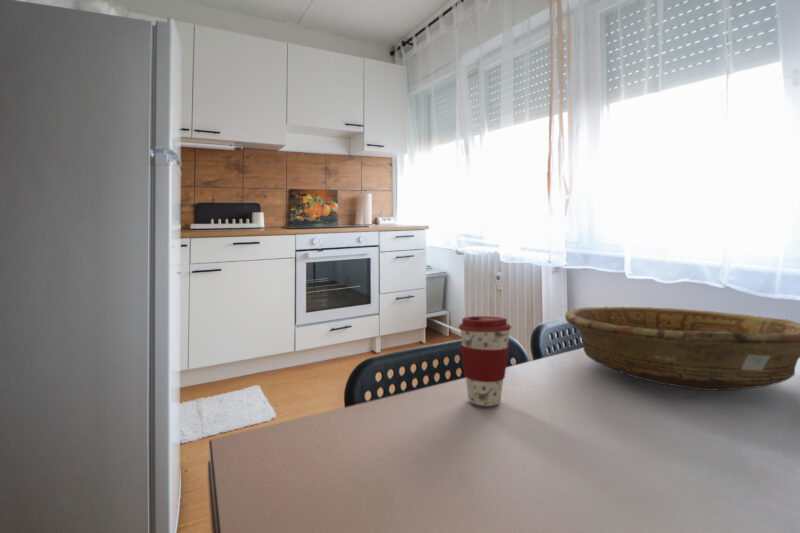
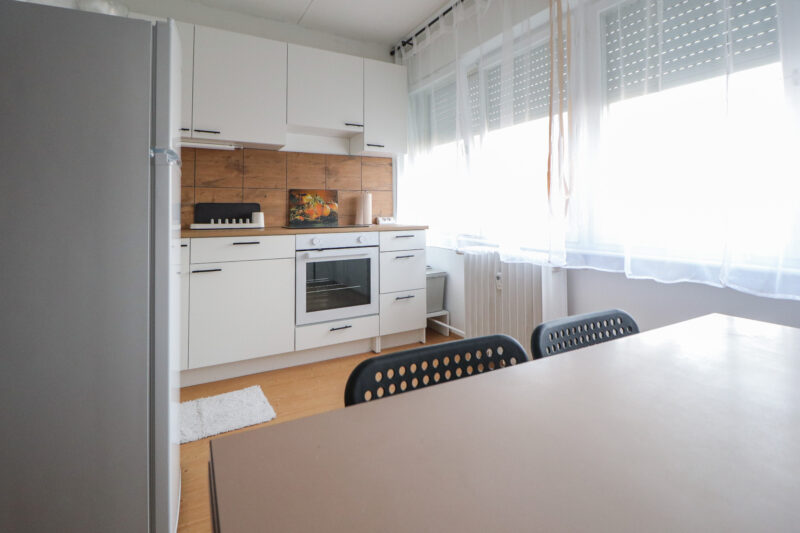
- coffee cup [458,315,512,407]
- ceramic bowl [564,306,800,392]
